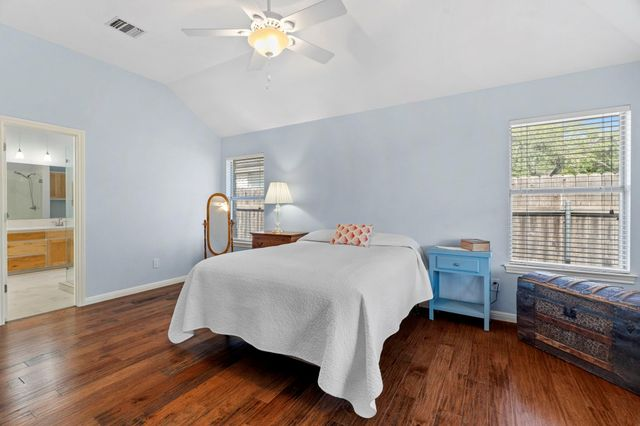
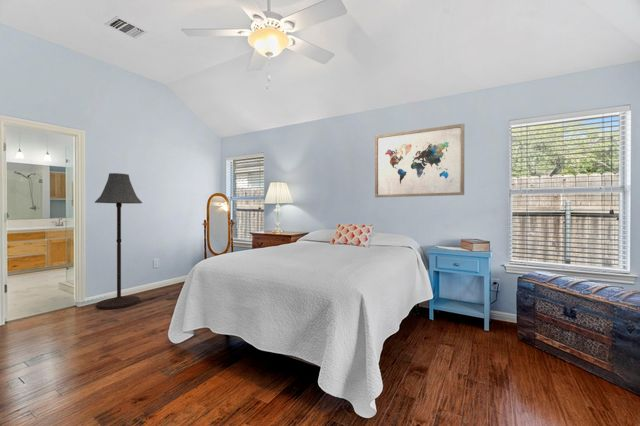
+ wall art [374,123,465,198]
+ floor lamp [94,172,143,310]
